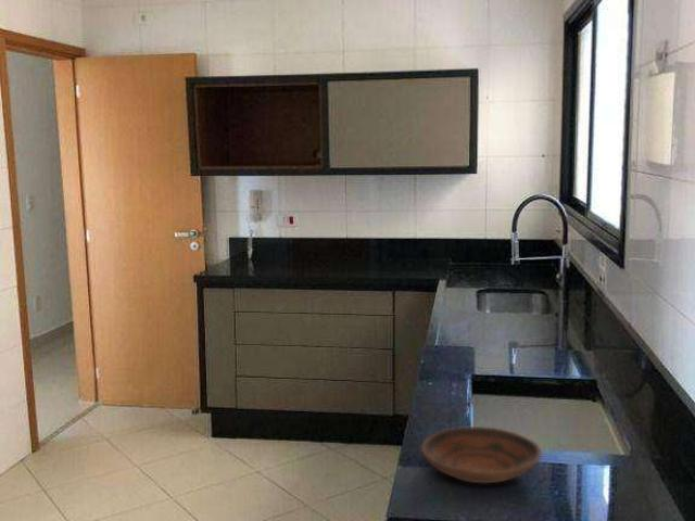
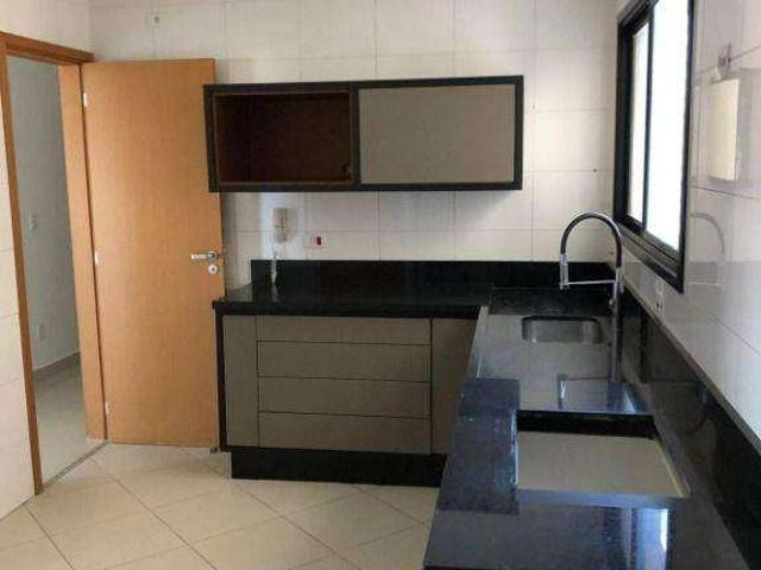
- bowl [420,425,543,484]
